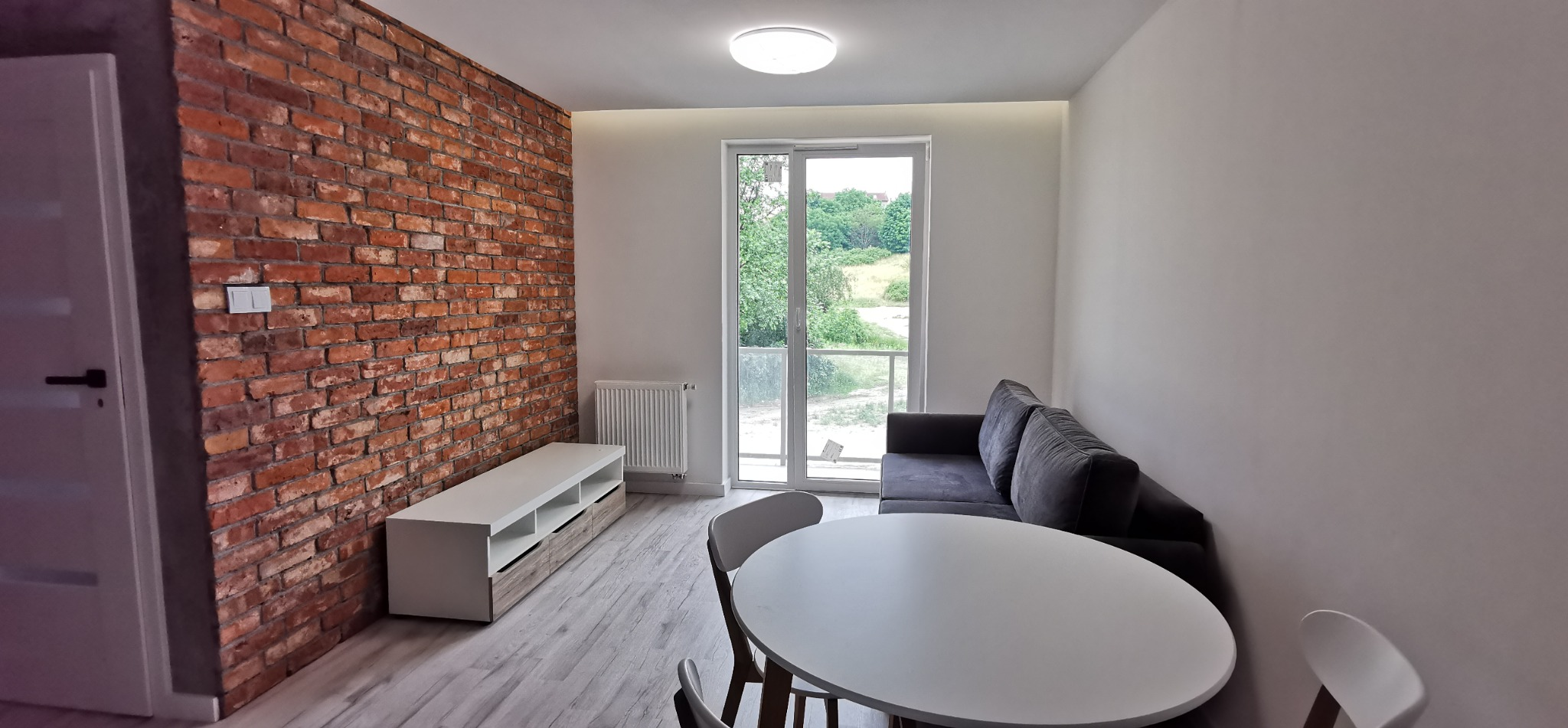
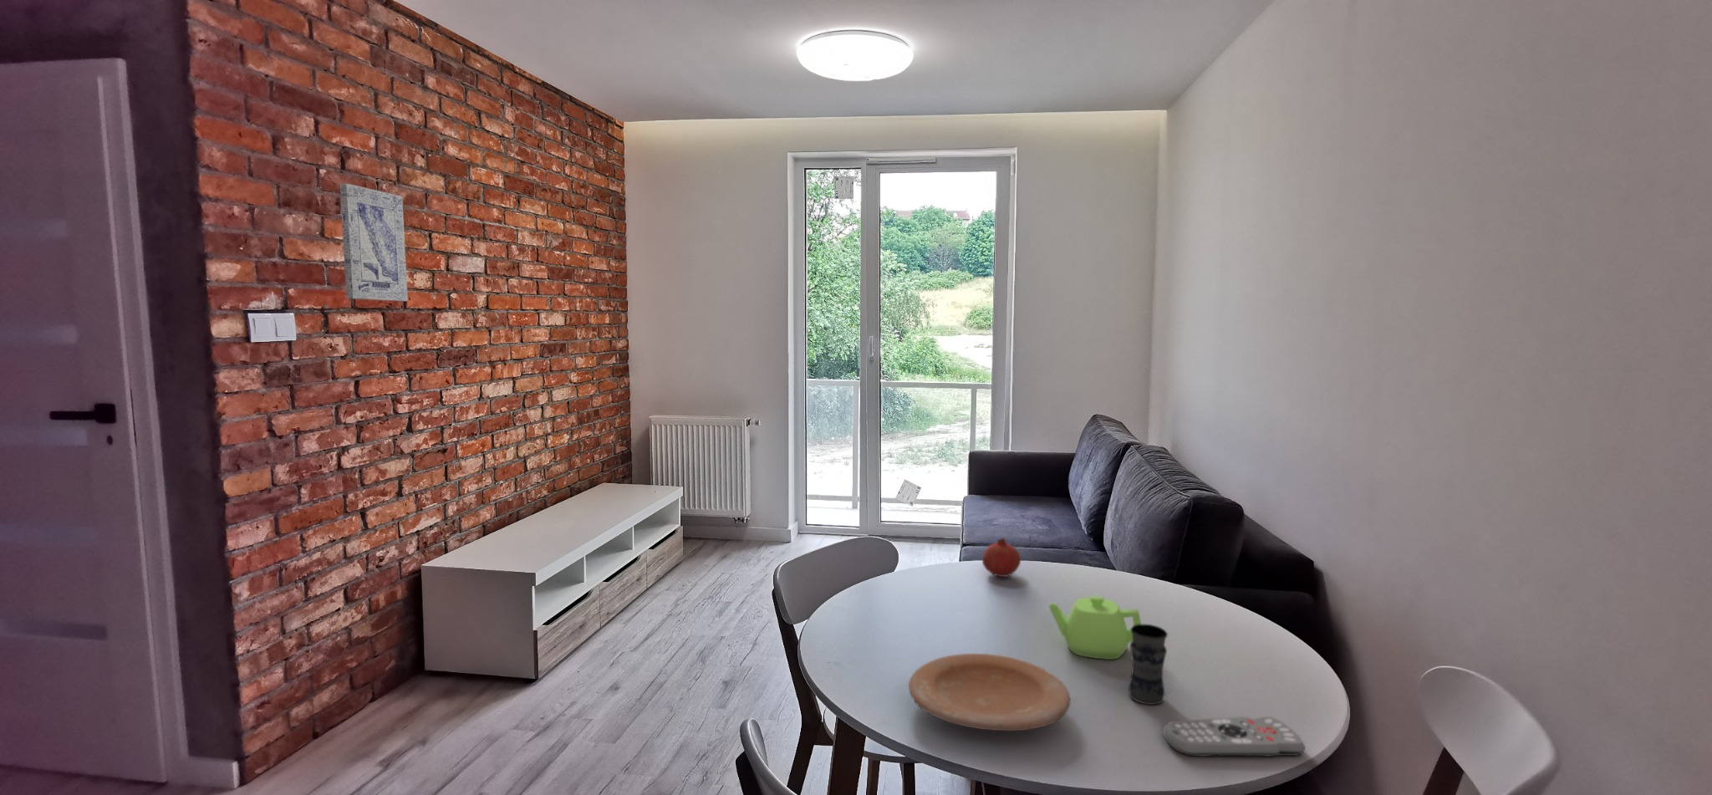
+ fruit [982,536,1022,578]
+ teapot [1048,595,1142,661]
+ plate [907,653,1072,732]
+ jar [1128,624,1168,705]
+ remote control [1163,715,1306,757]
+ wall art [338,182,408,301]
